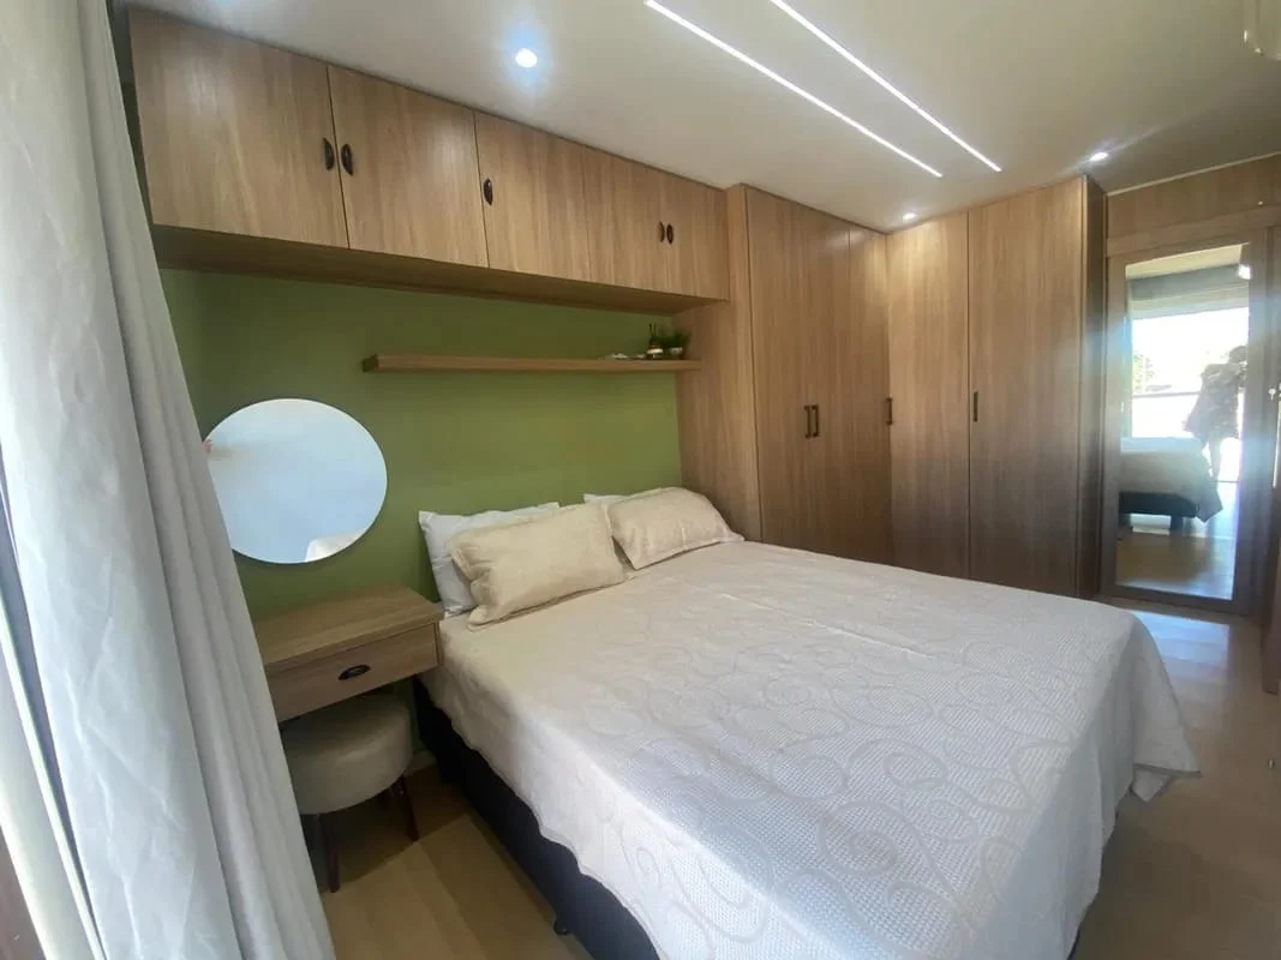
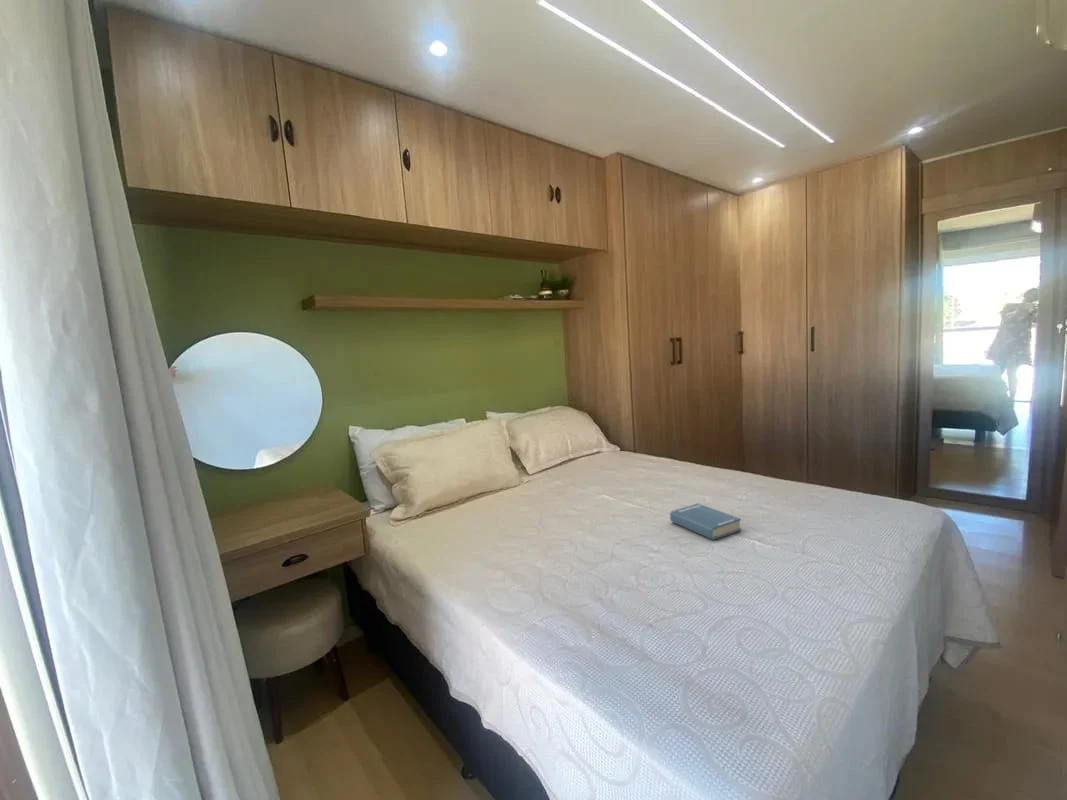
+ hardback book [669,502,742,541]
